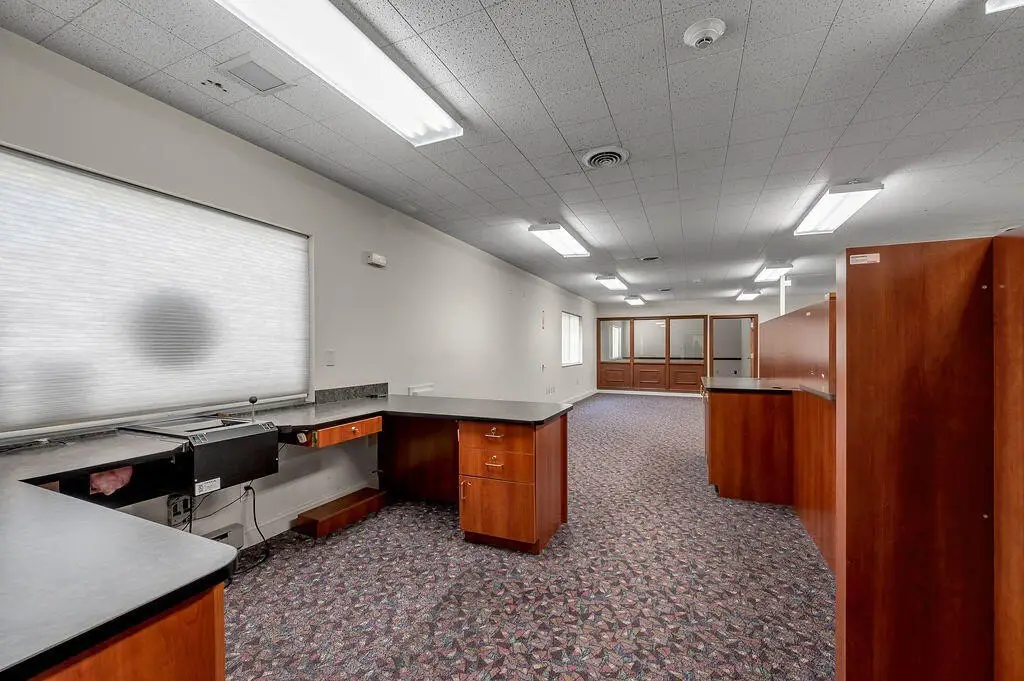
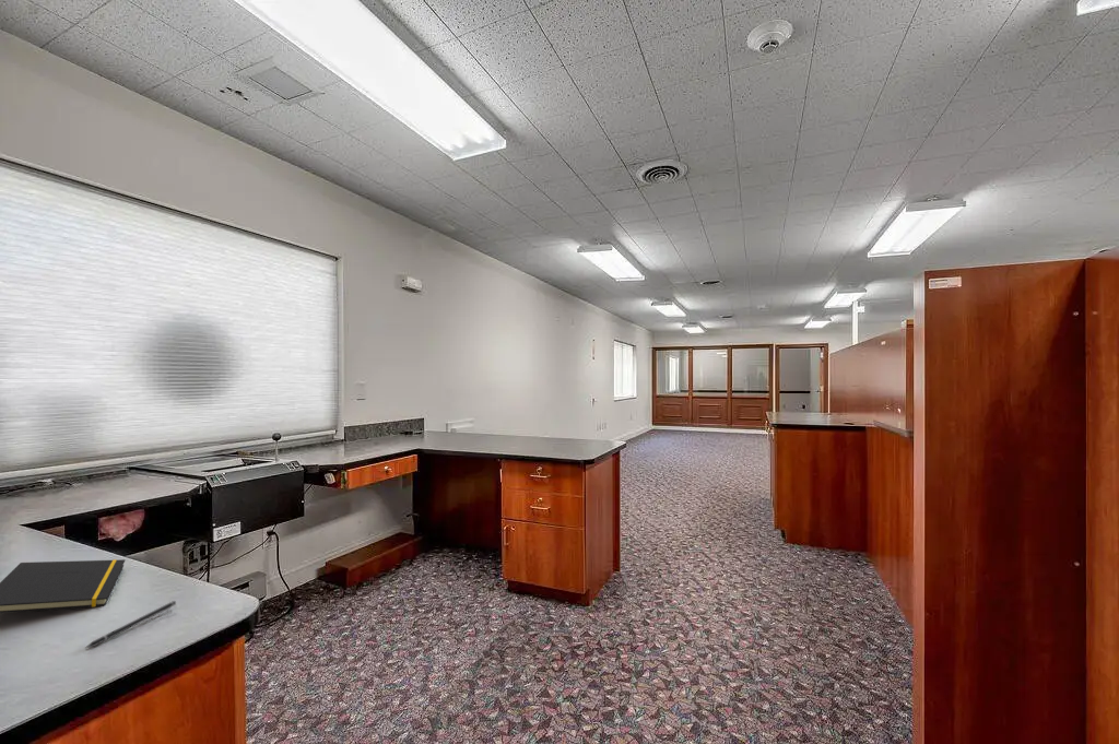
+ pen [85,600,177,649]
+ notepad [0,558,126,614]
